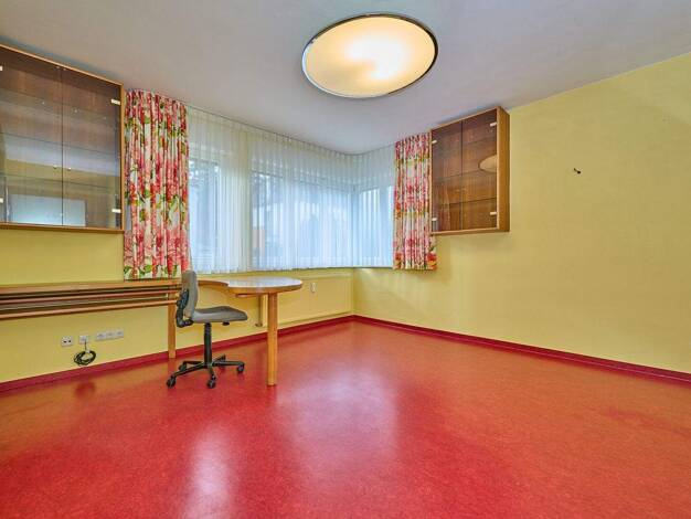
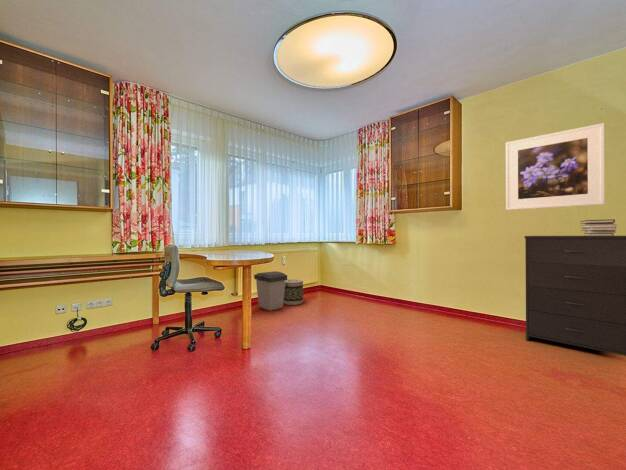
+ dresser [523,235,626,357]
+ book stack [580,218,617,236]
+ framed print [505,122,606,211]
+ basket [283,278,304,306]
+ trash can [253,270,288,312]
